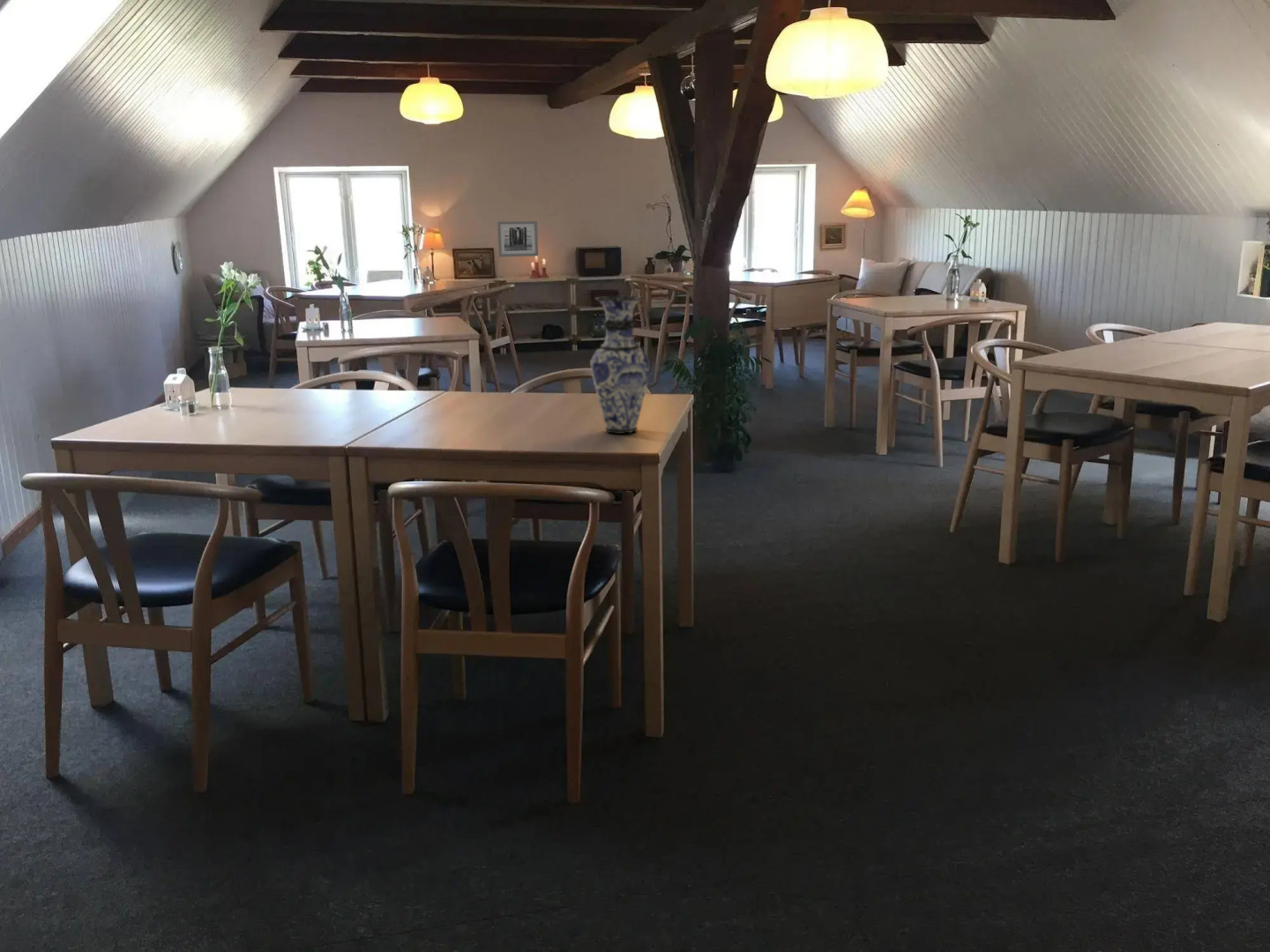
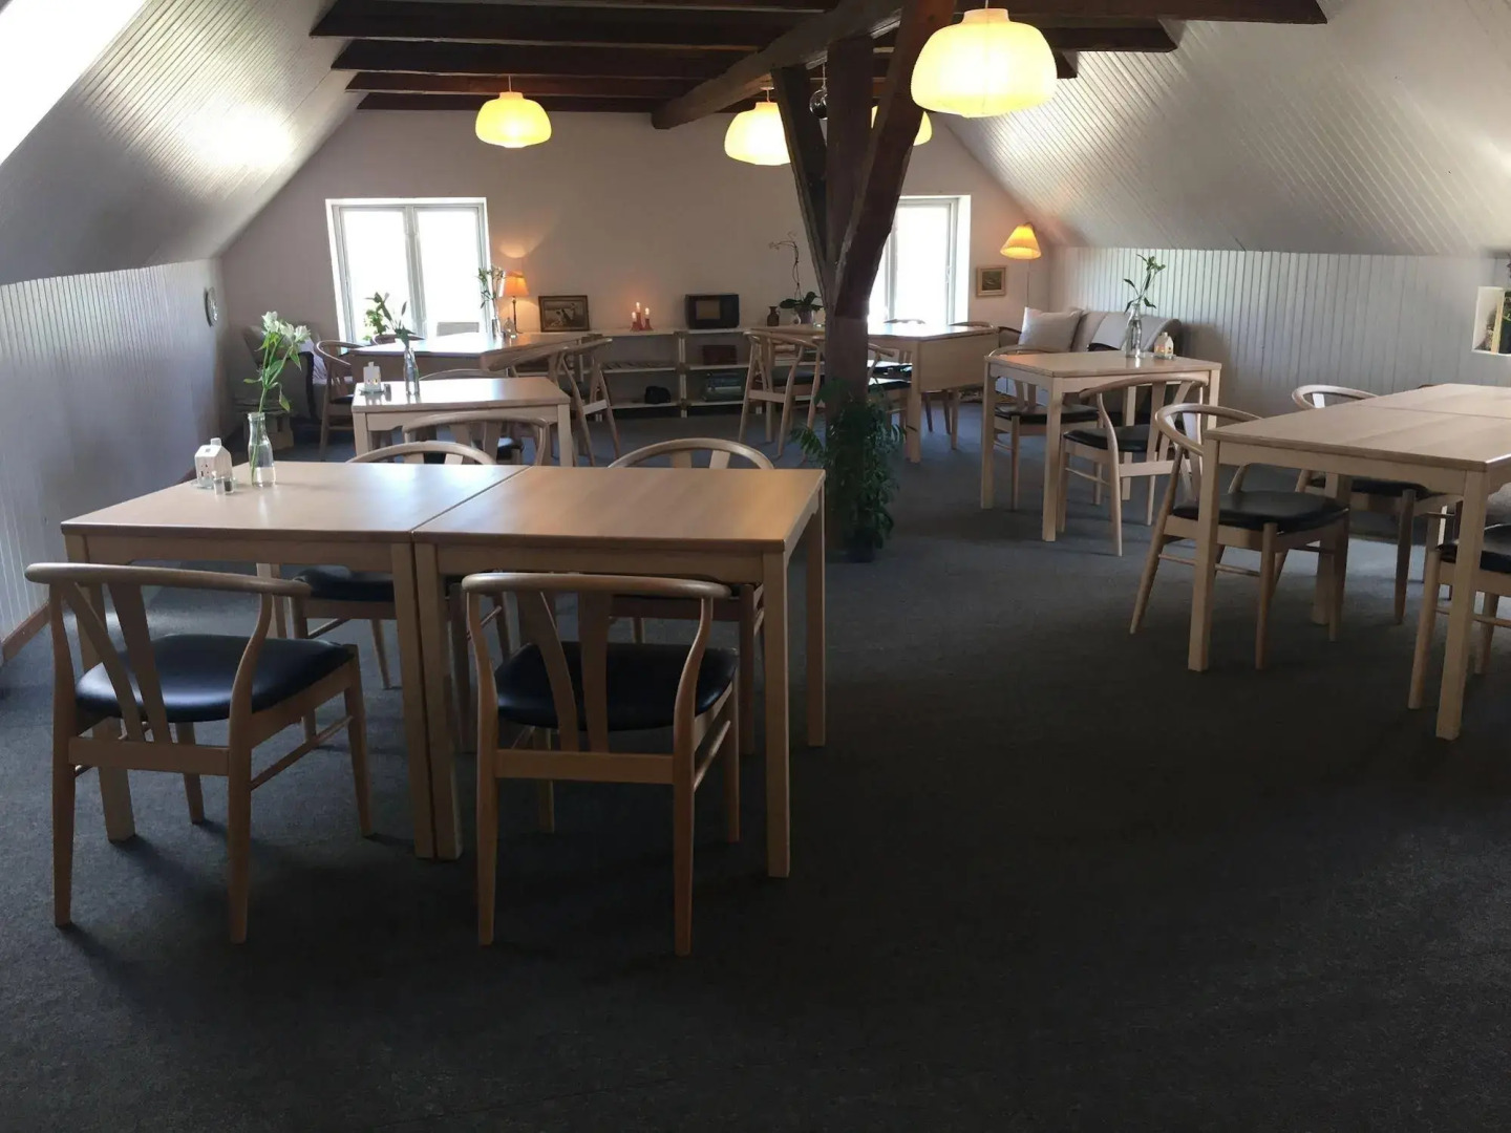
- vase [589,295,651,435]
- wall art [497,220,539,257]
